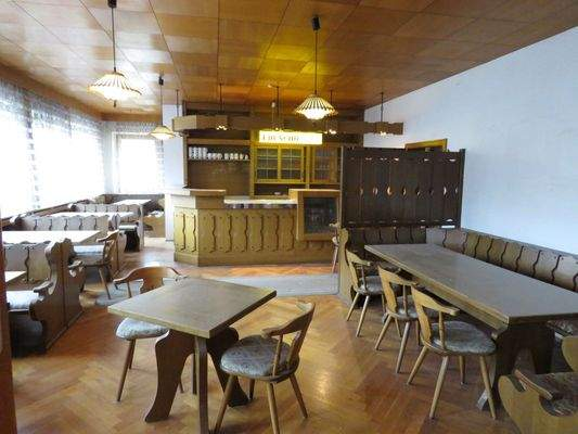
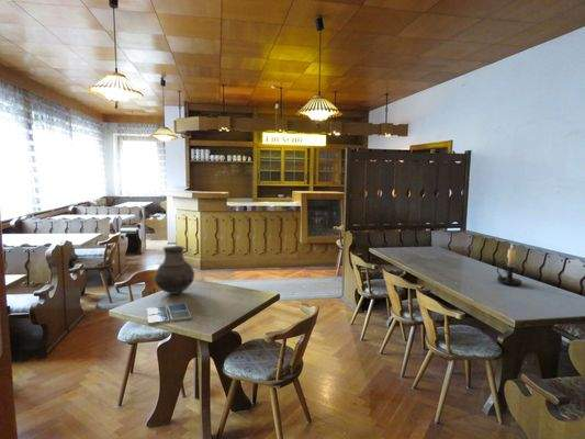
+ drink coaster [146,303,192,325]
+ vase [154,245,195,295]
+ candle holder [496,243,524,286]
